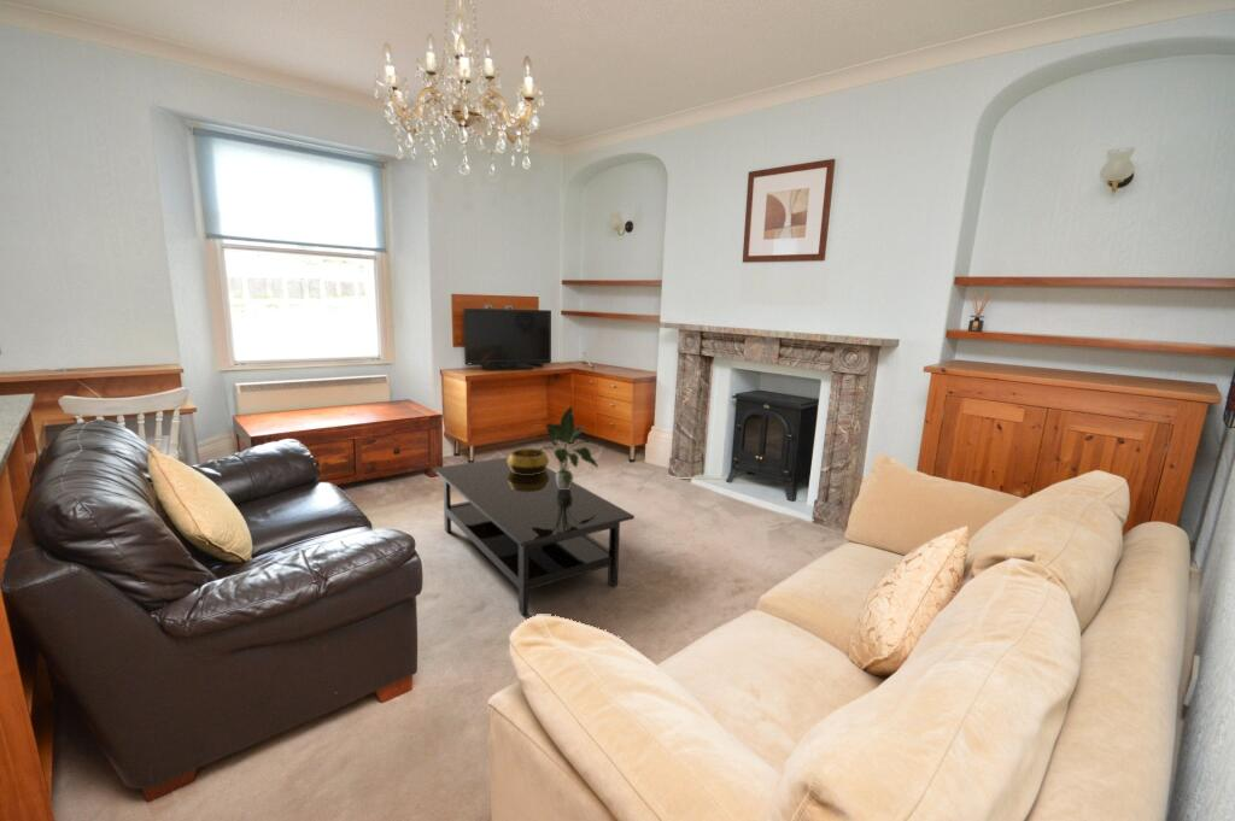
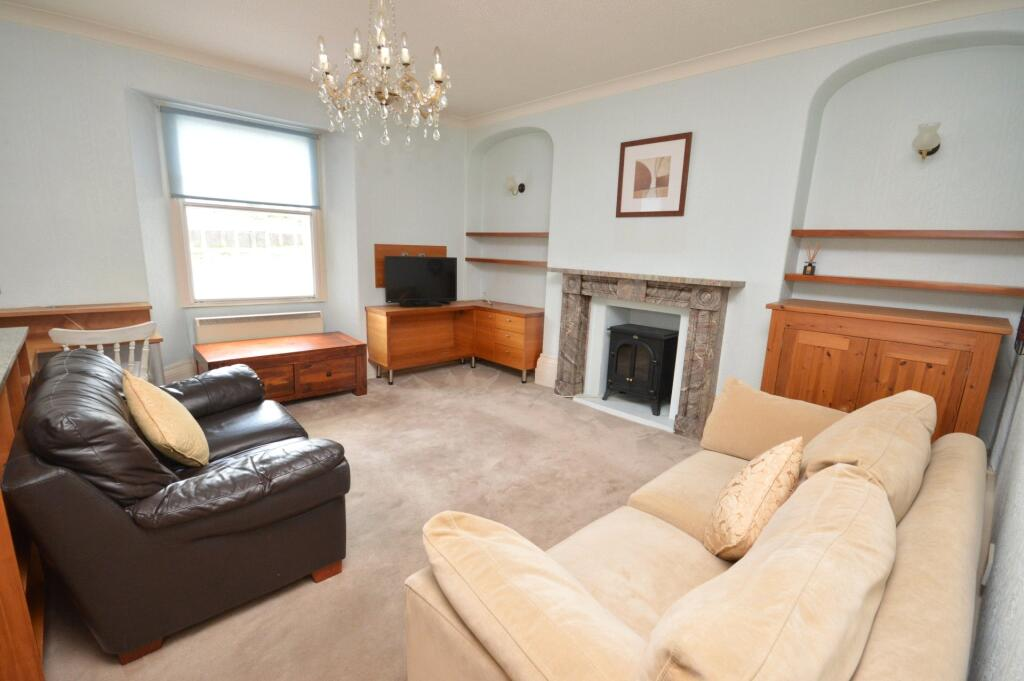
- potted plant [533,405,599,489]
- coffee table [432,456,636,617]
- decorative bowl [507,447,551,475]
